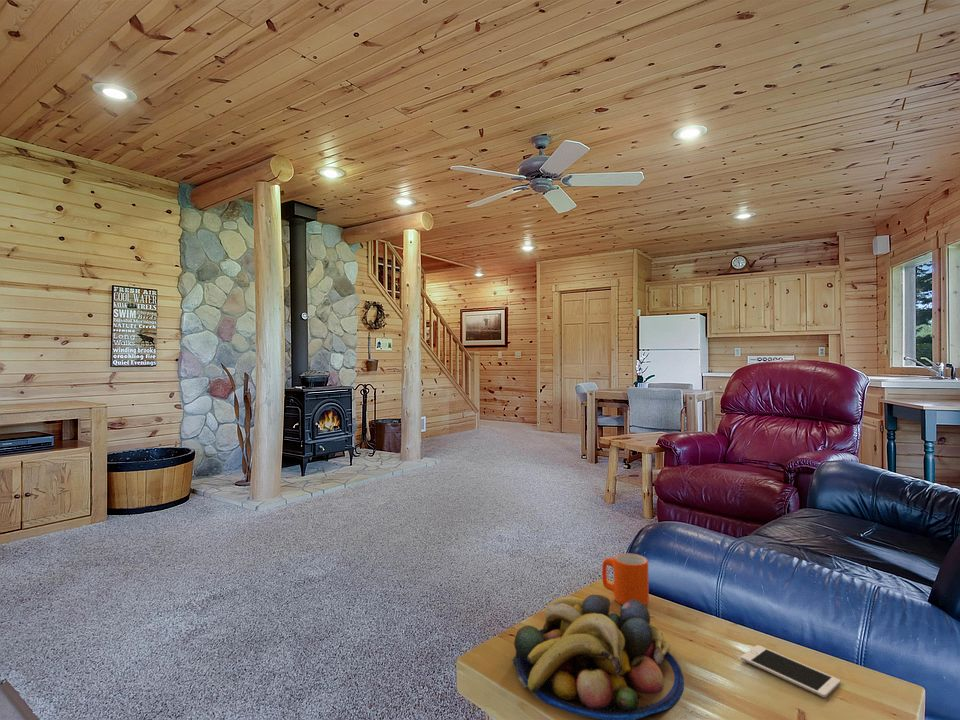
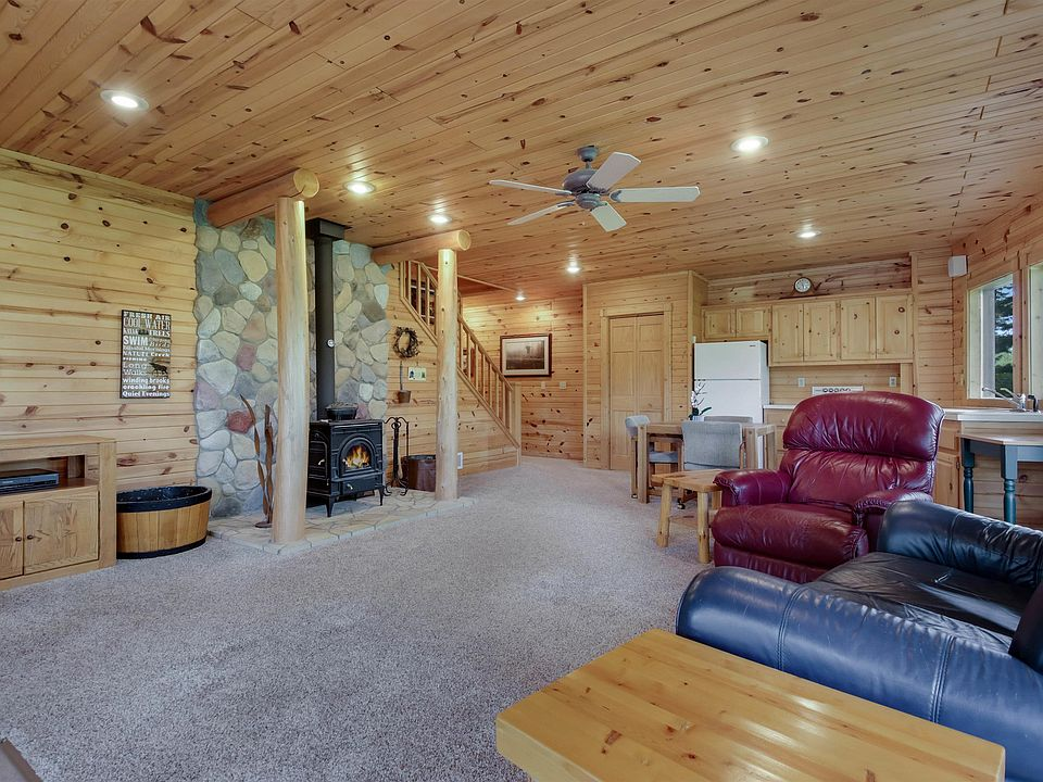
- cell phone [740,644,841,699]
- fruit bowl [510,594,685,720]
- mug [601,552,650,606]
